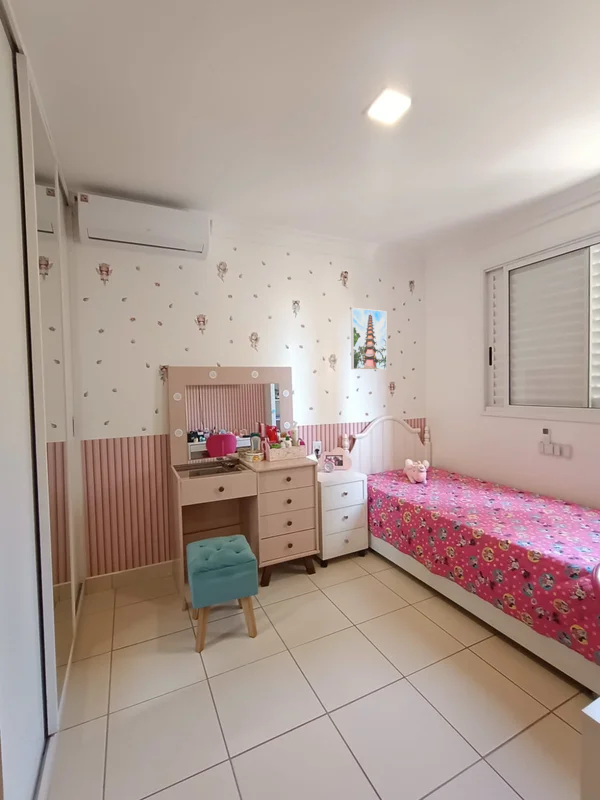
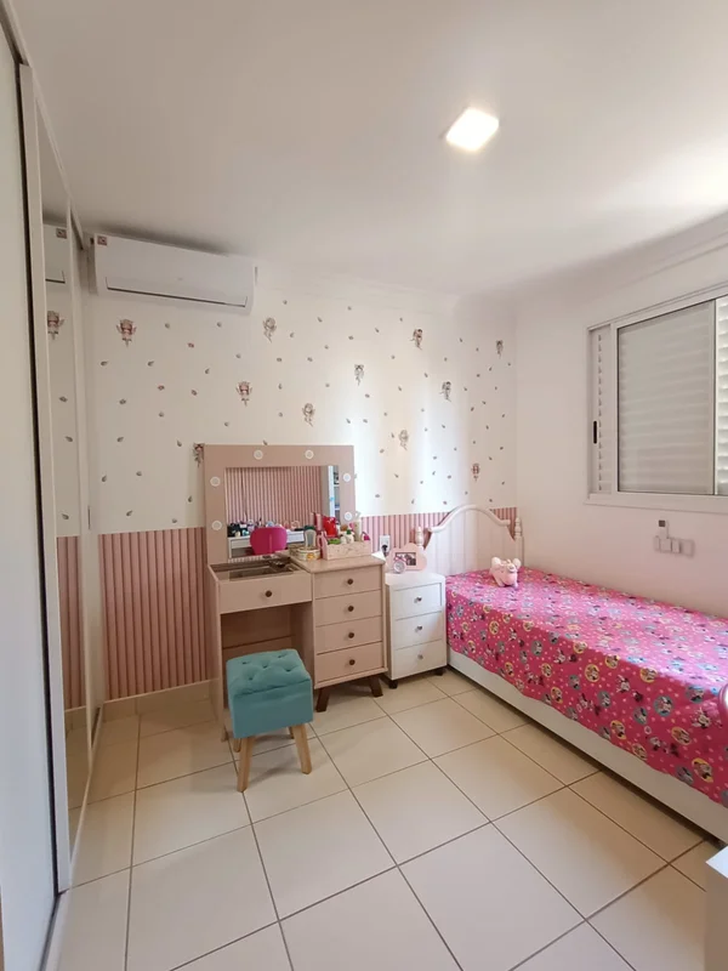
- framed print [349,307,388,371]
